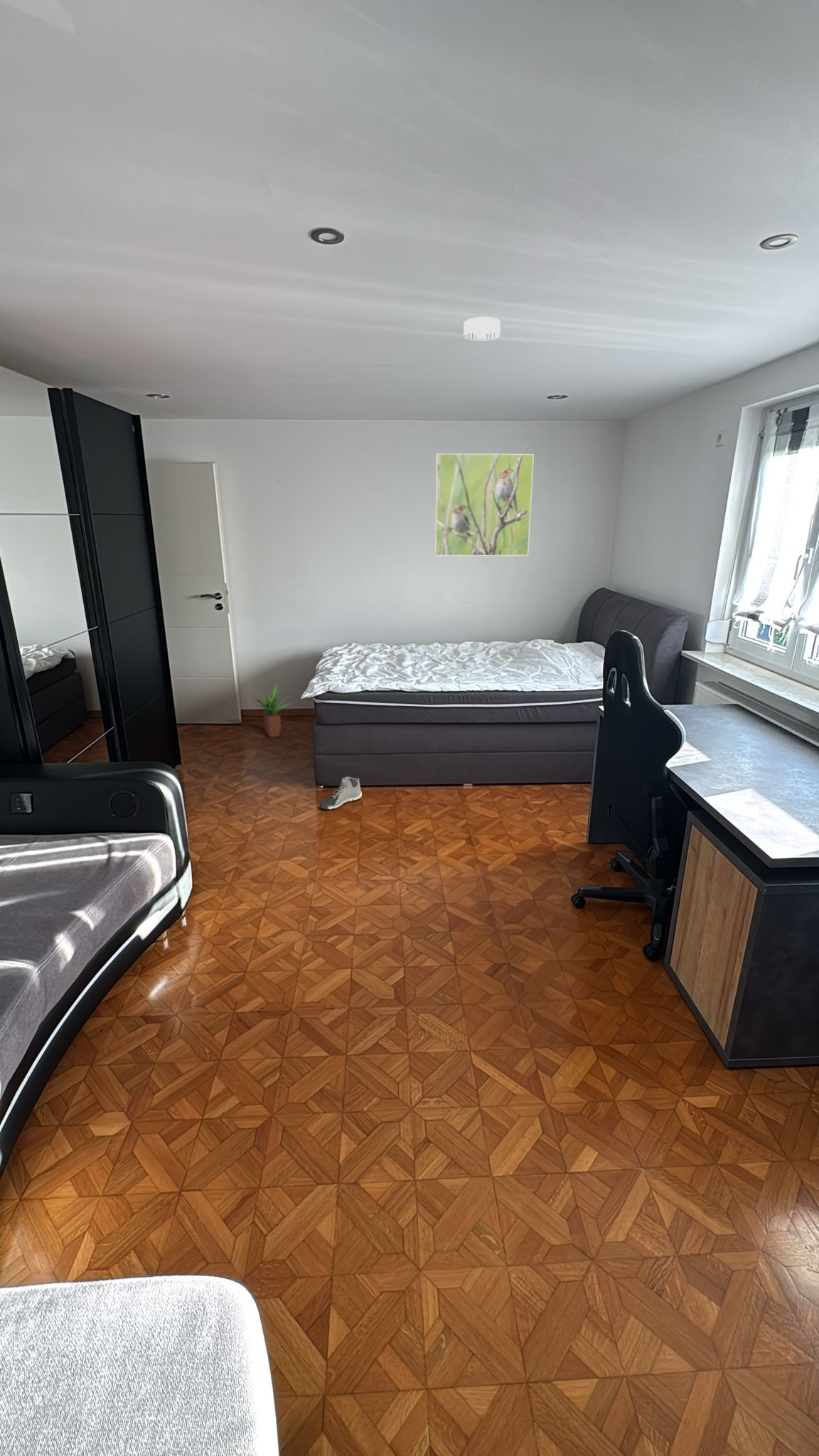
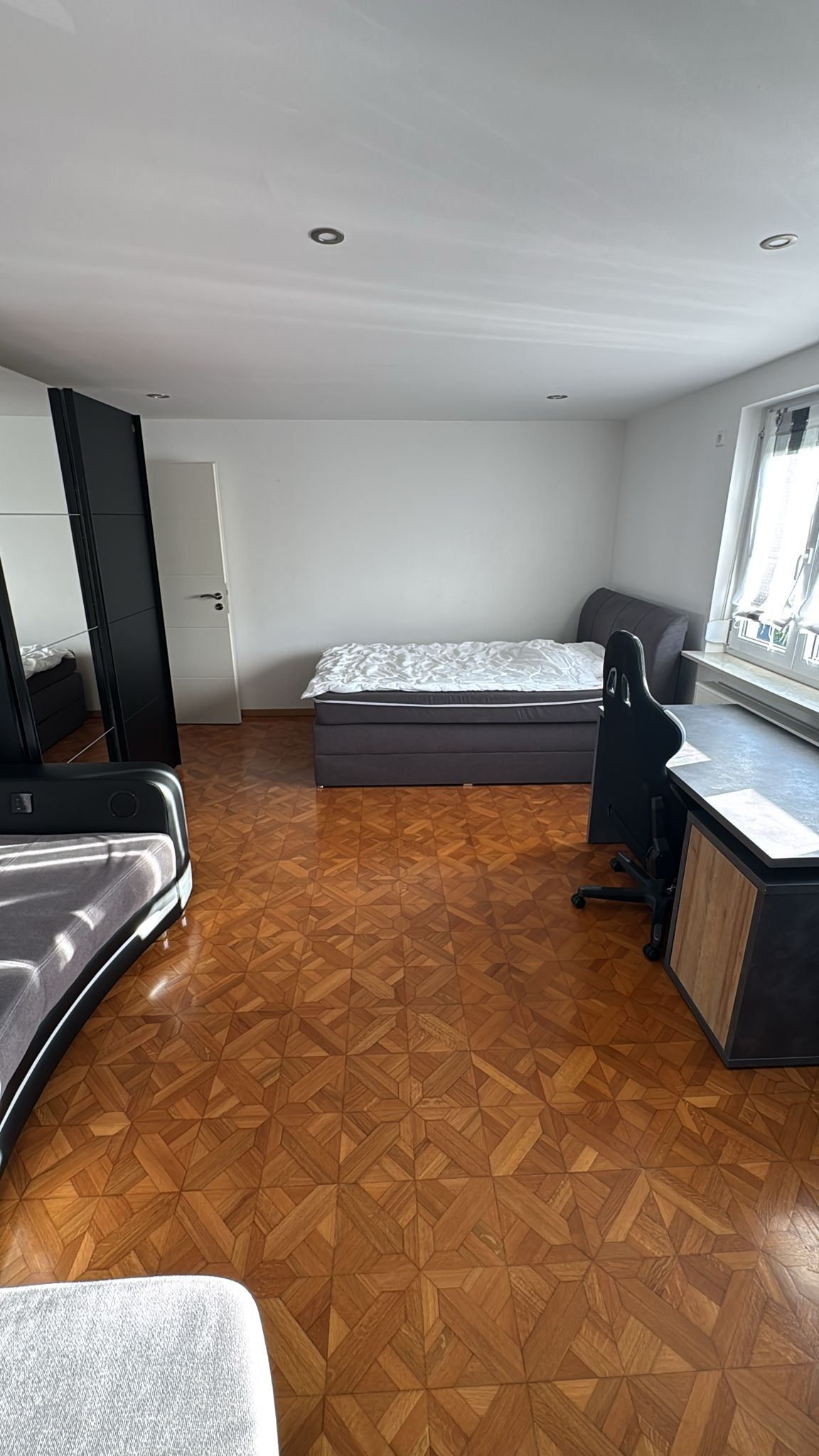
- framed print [434,453,535,557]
- sneaker [319,774,363,810]
- potted plant [250,683,294,738]
- smoke detector [463,316,501,342]
